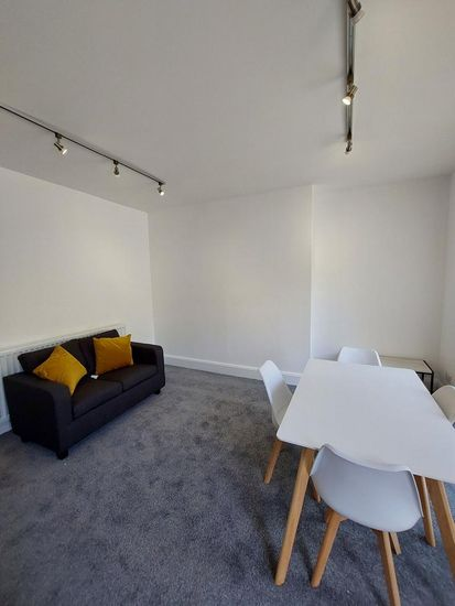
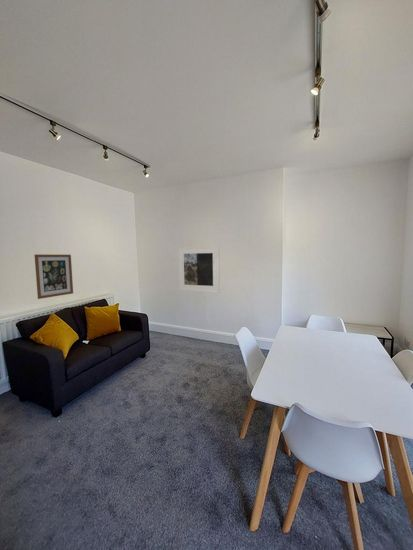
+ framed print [177,245,221,294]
+ wall art [34,254,74,300]
